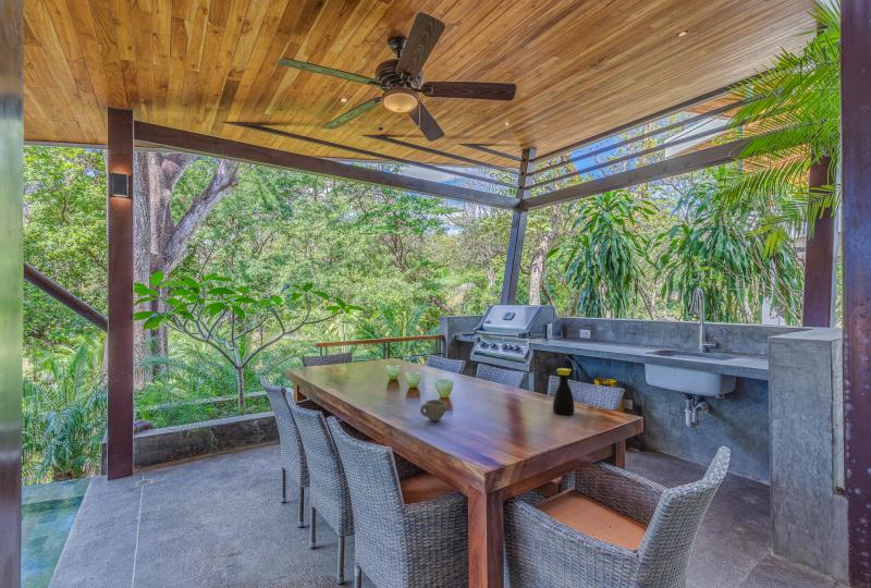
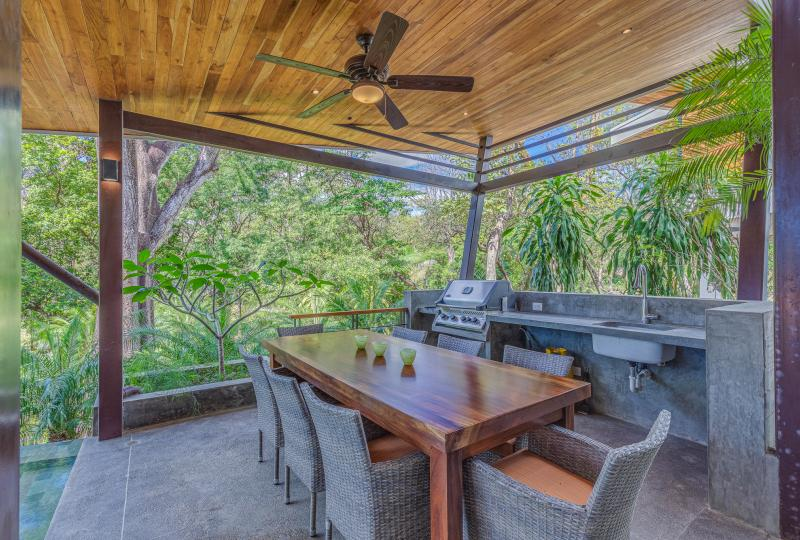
- cup [419,399,447,421]
- bottle [552,367,575,416]
